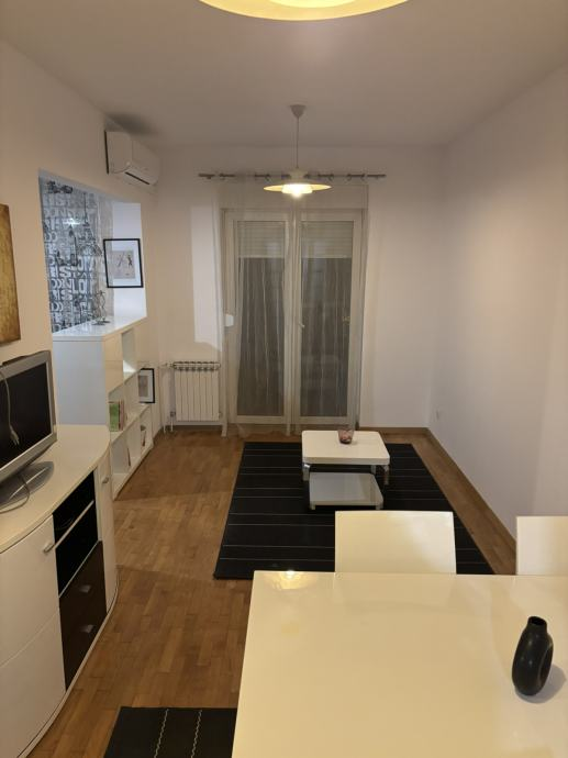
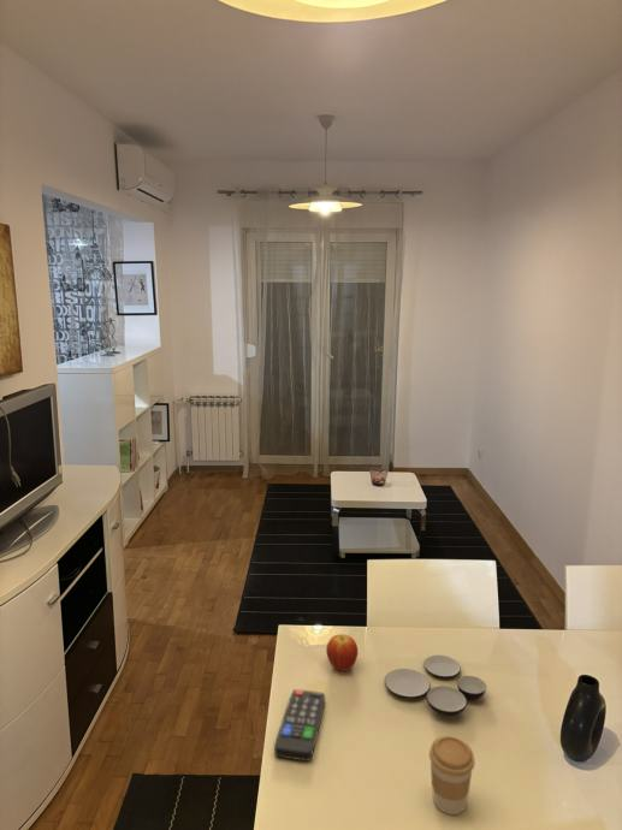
+ coffee cup [428,735,476,816]
+ fruit [325,633,360,672]
+ bowl set [384,654,487,717]
+ remote control [273,688,326,763]
